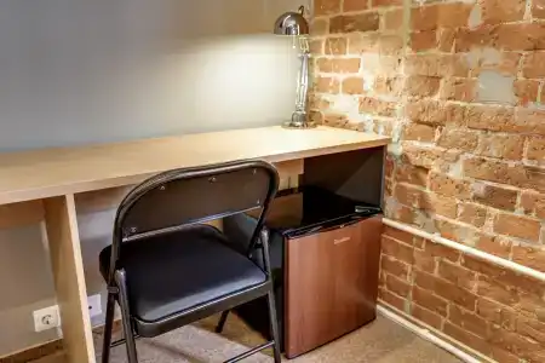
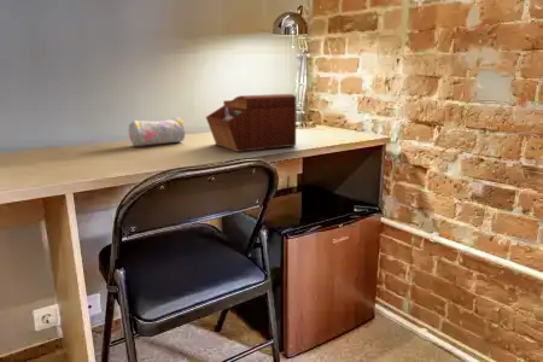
+ sewing box [205,93,297,153]
+ pencil case [128,116,187,147]
